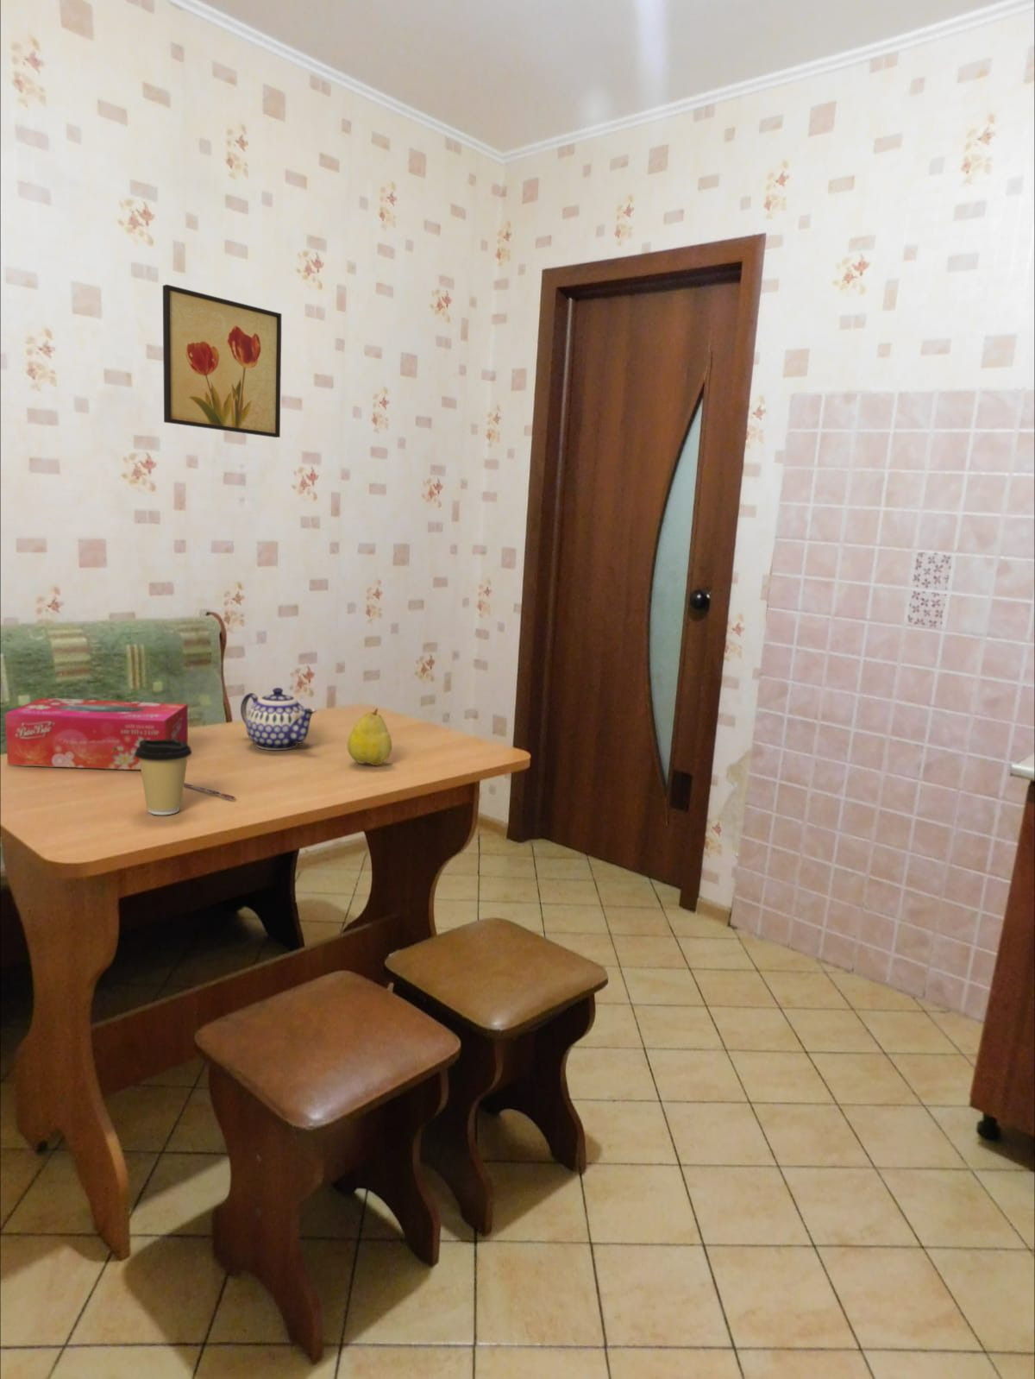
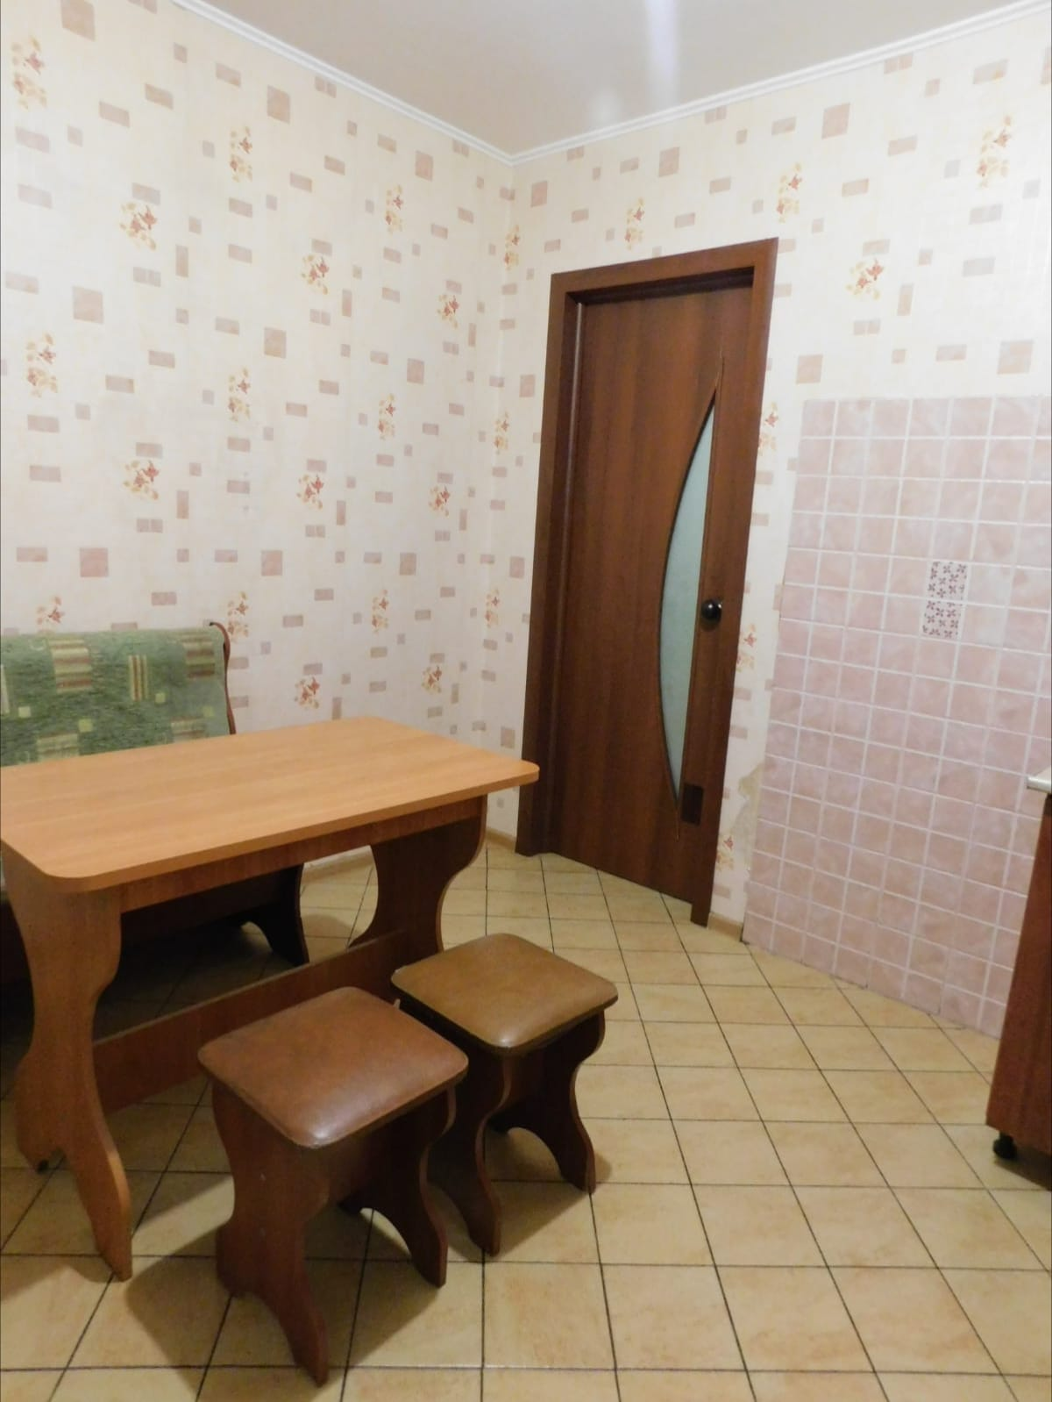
- tissue box [4,697,189,771]
- fruit [347,707,392,767]
- wall art [162,284,282,438]
- teapot [240,687,317,750]
- coffee cup [135,740,194,816]
- pen [184,783,237,800]
